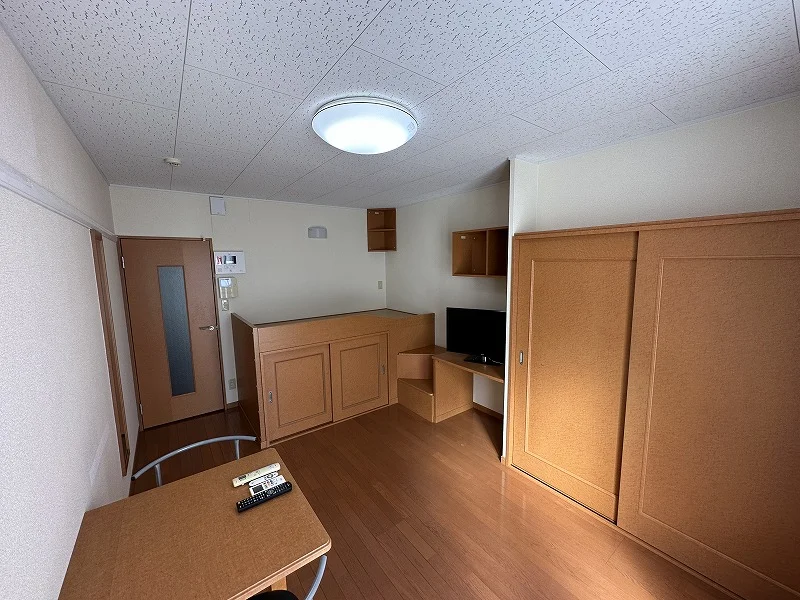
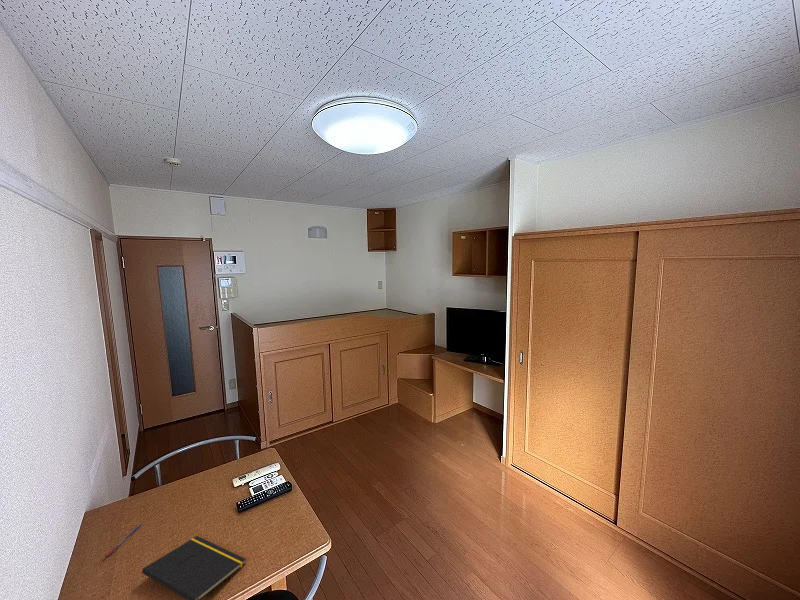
+ notepad [141,535,247,600]
+ pen [104,522,144,558]
